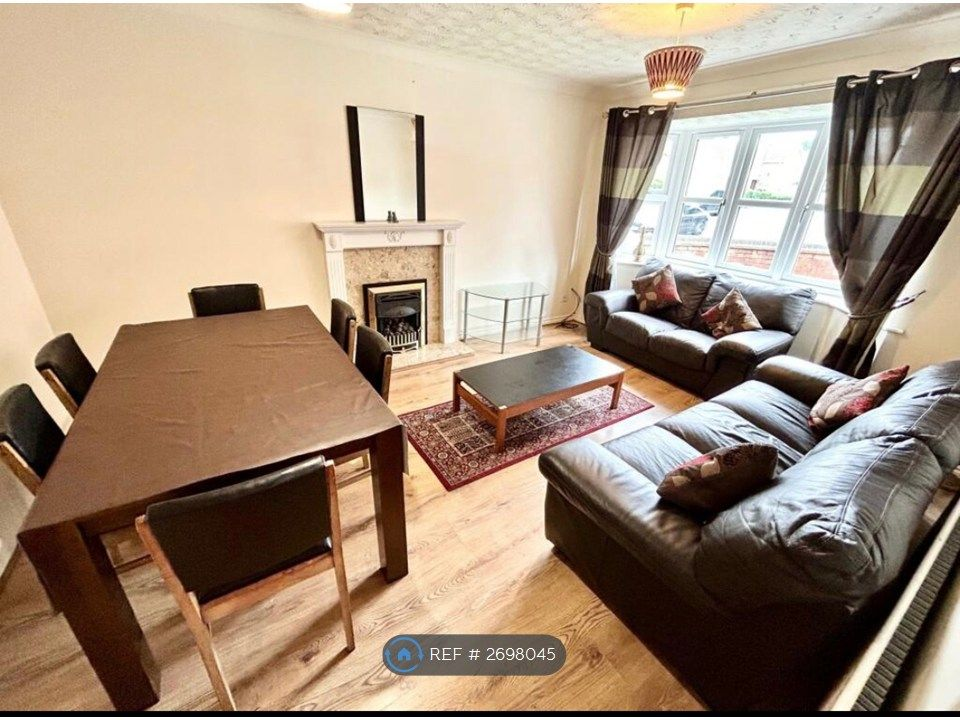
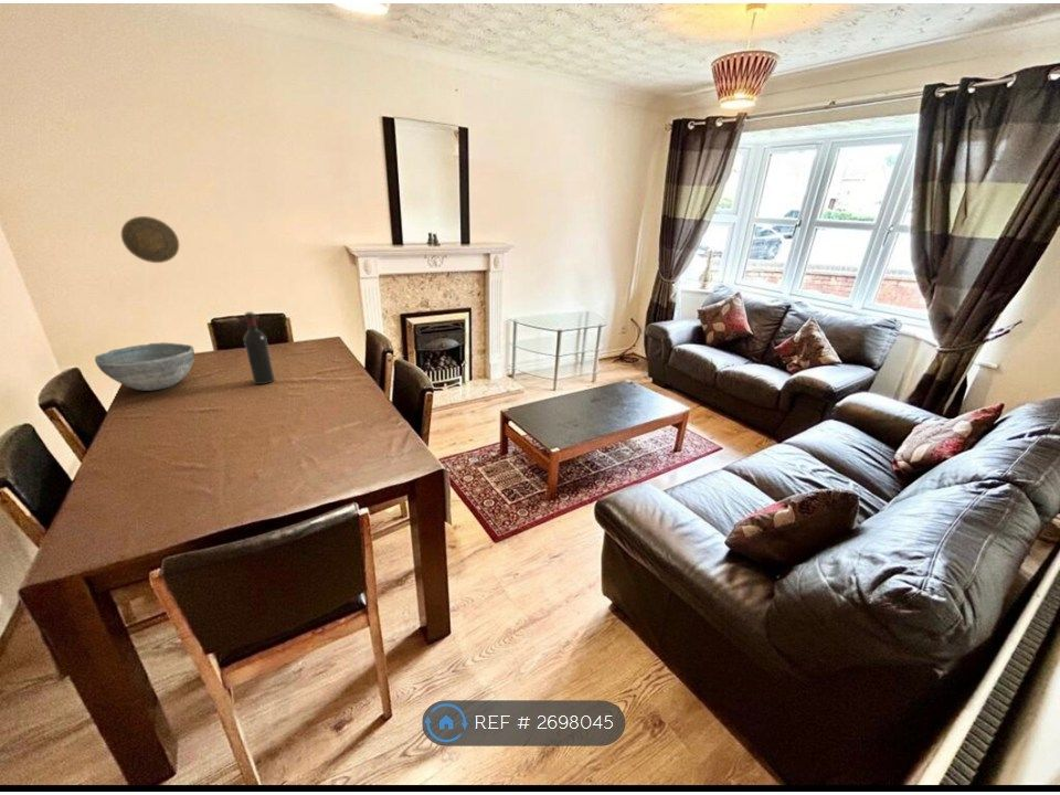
+ bowl [94,341,195,392]
+ decorative plate [120,215,180,264]
+ wine bottle [243,310,276,385]
